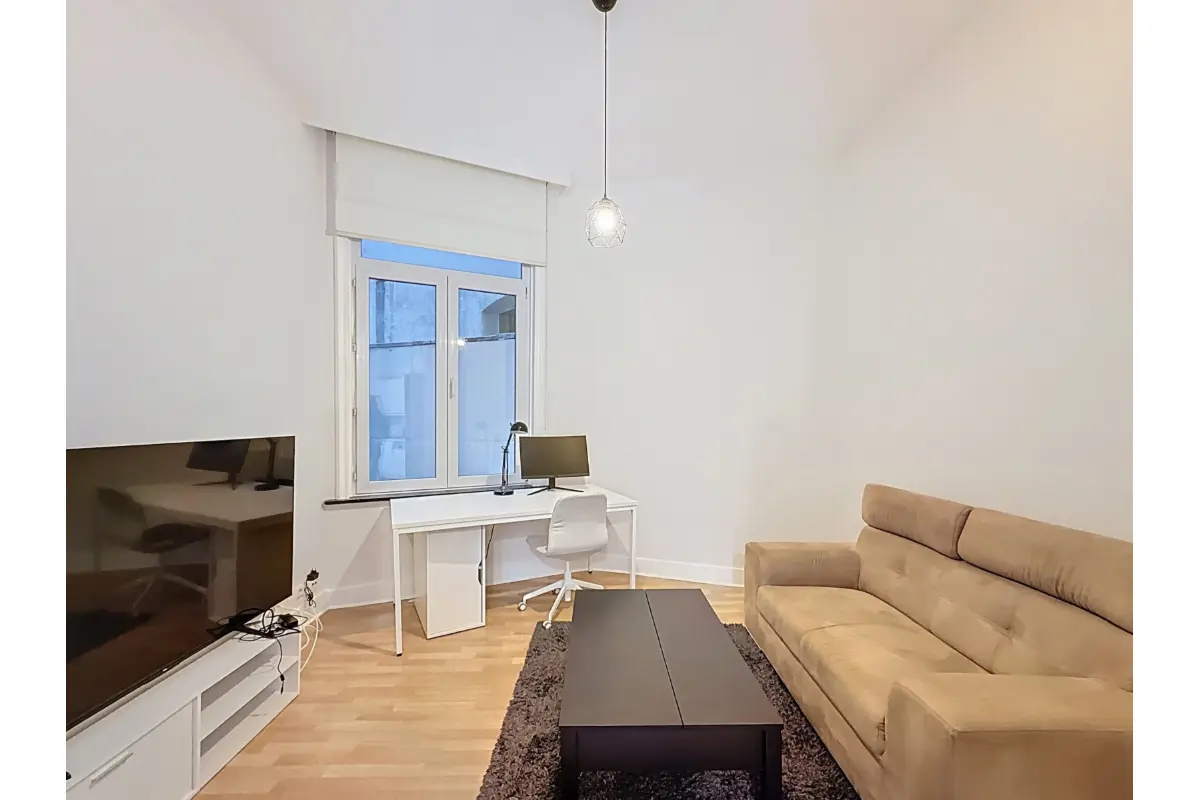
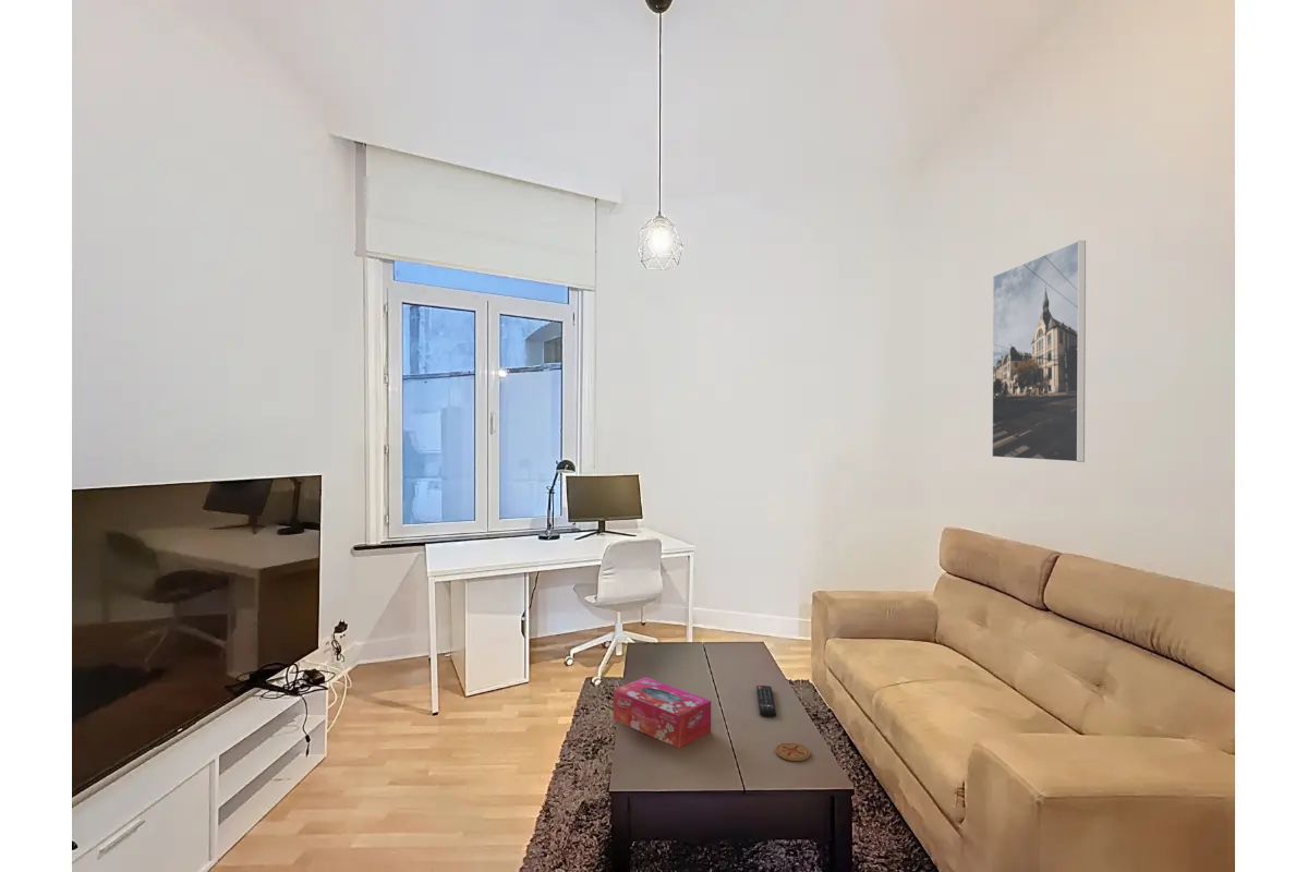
+ remote control [755,685,777,718]
+ tissue box [613,677,712,750]
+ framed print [991,240,1087,463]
+ coaster [775,742,811,762]
